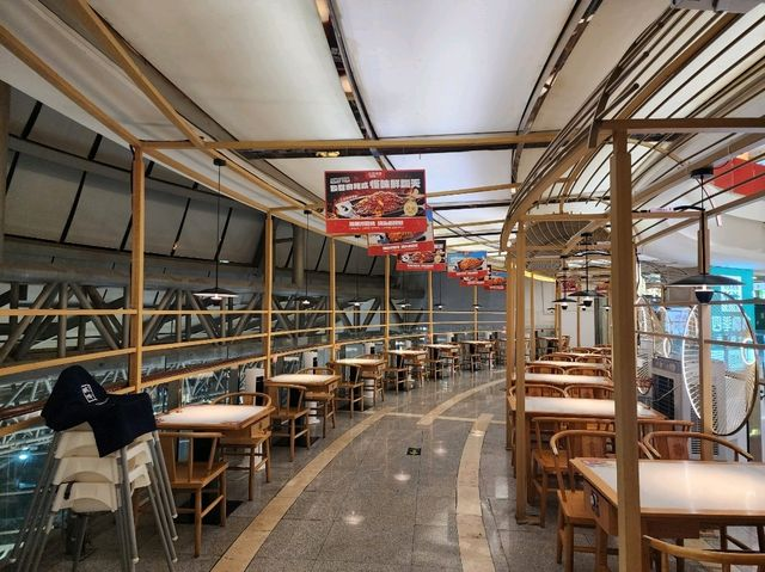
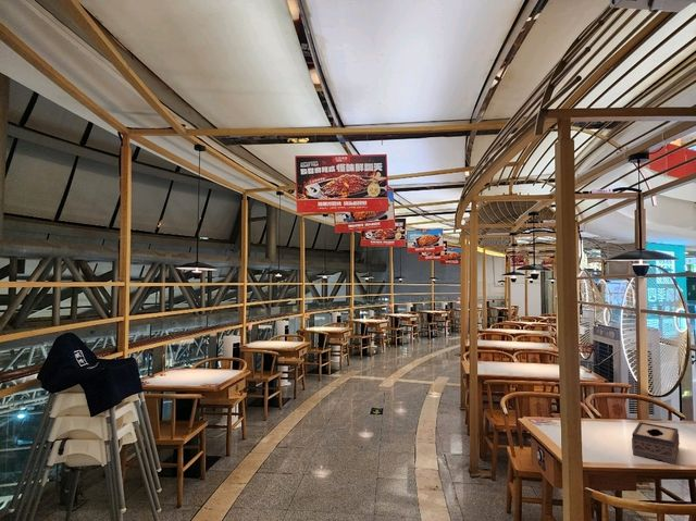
+ tissue box [631,421,681,466]
